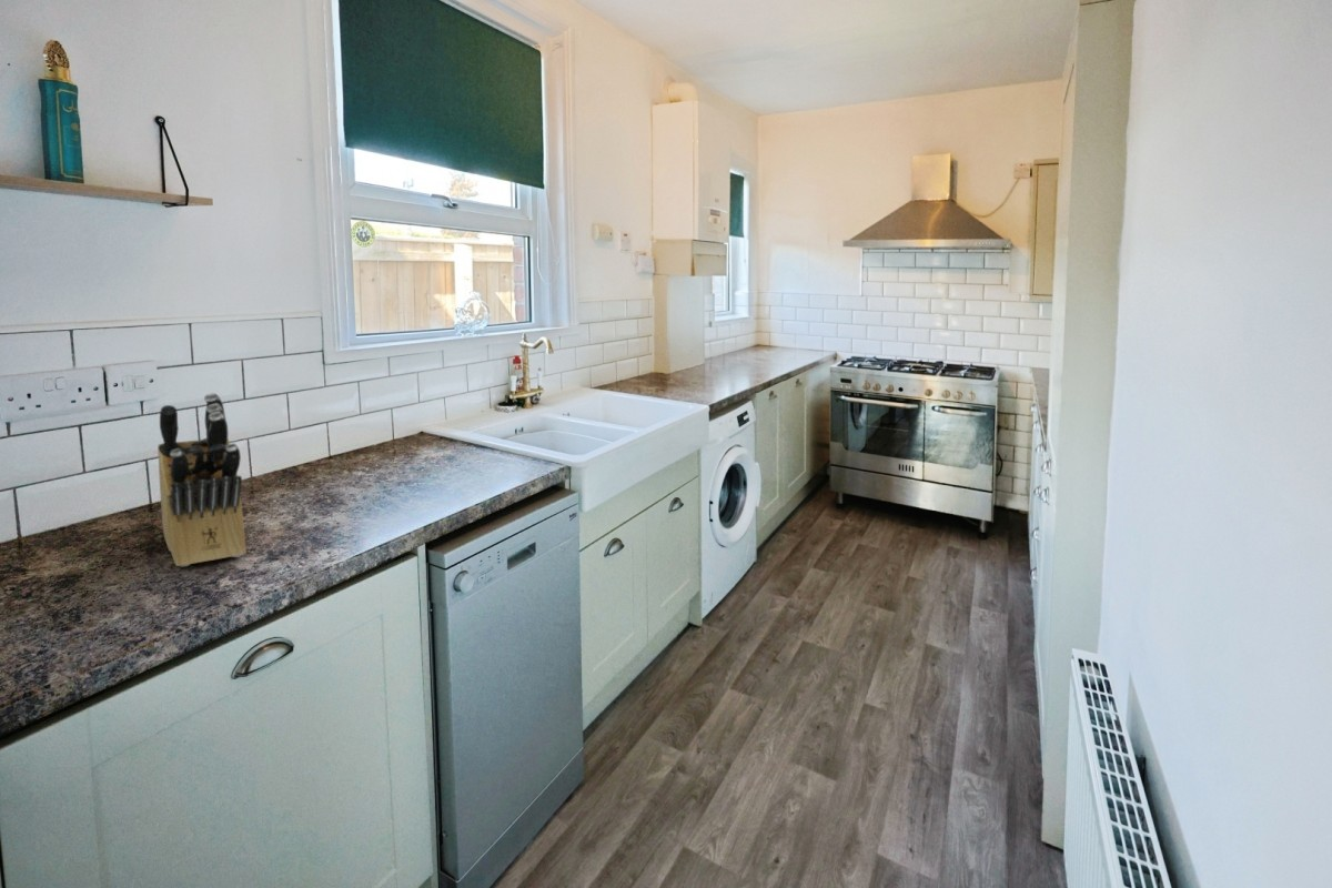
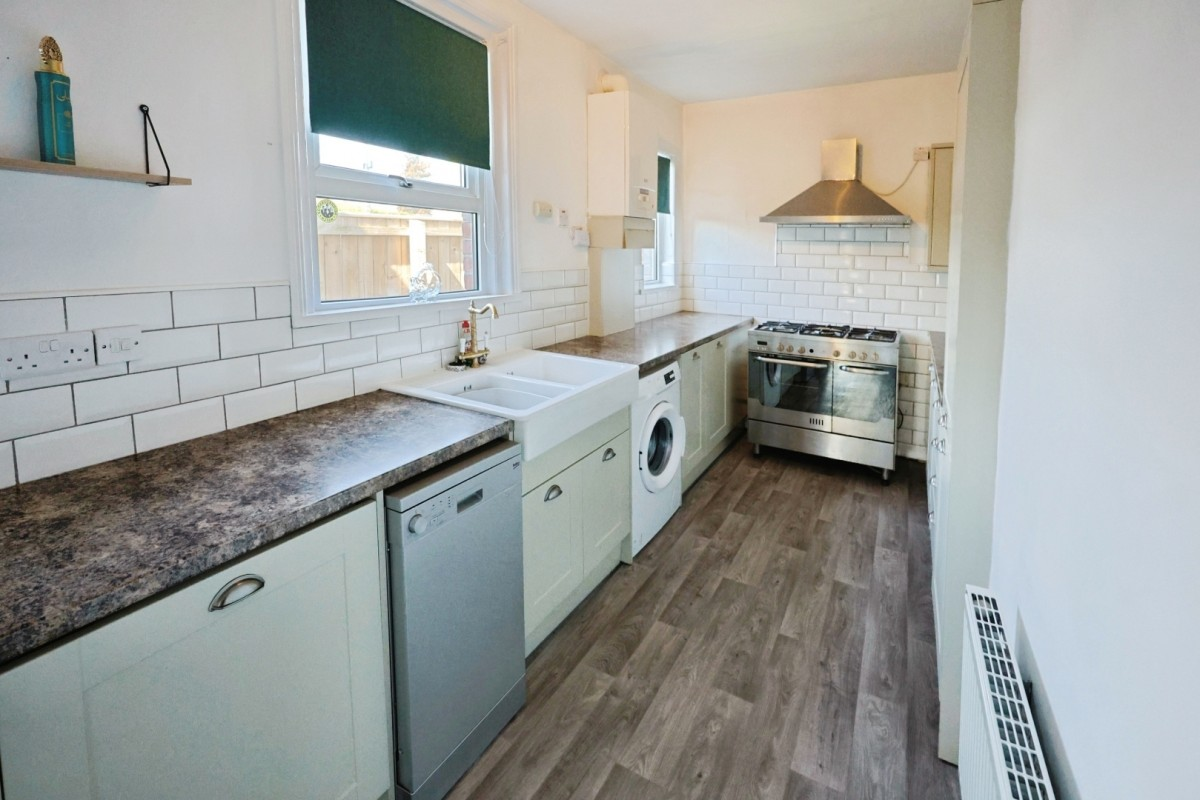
- knife block [157,392,248,567]
